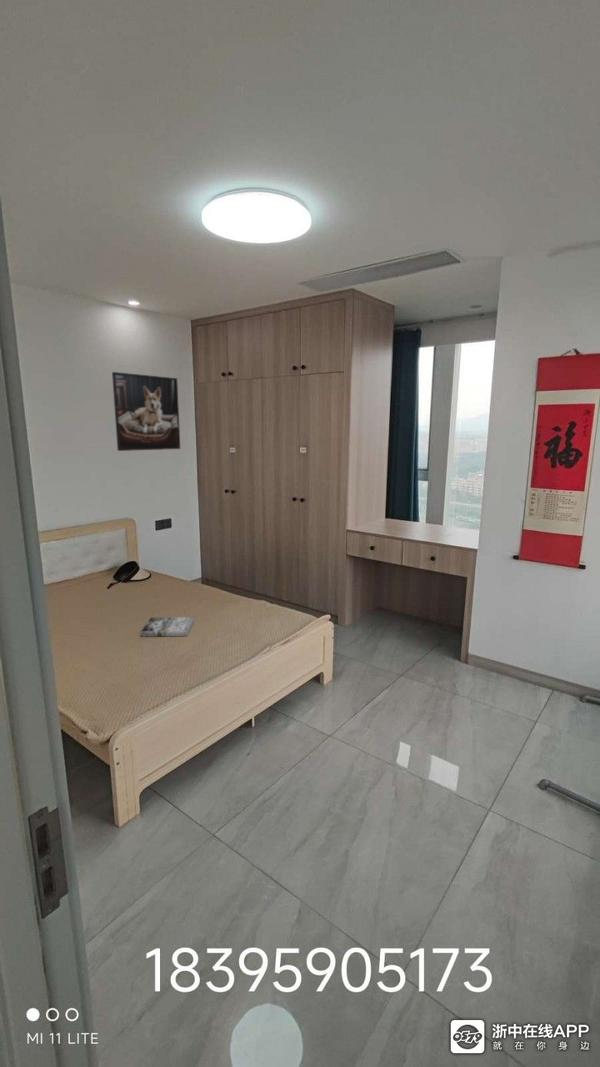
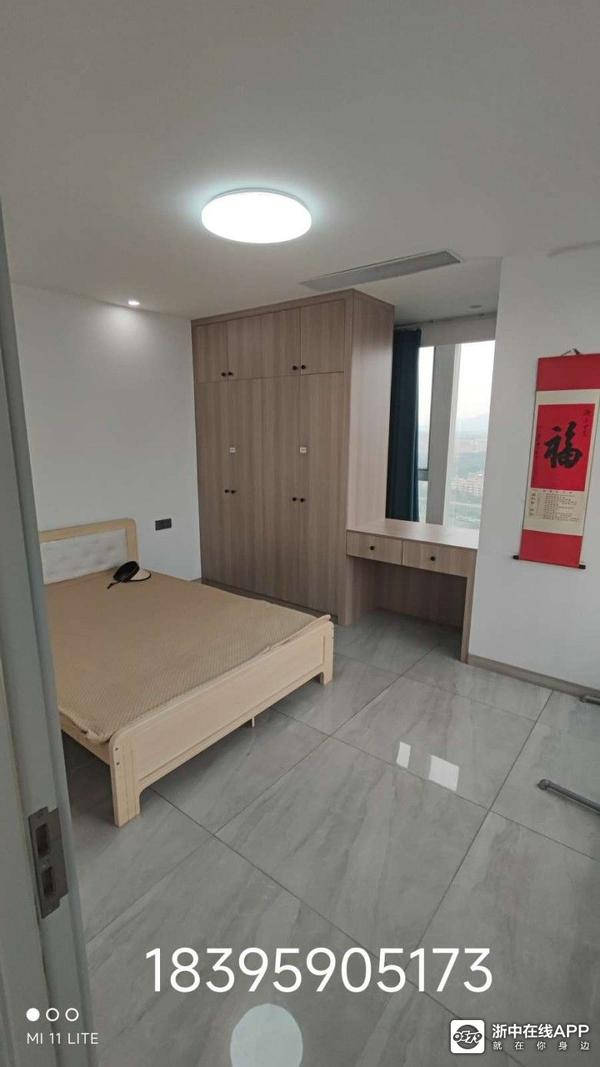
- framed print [111,371,181,452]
- book [140,616,195,637]
